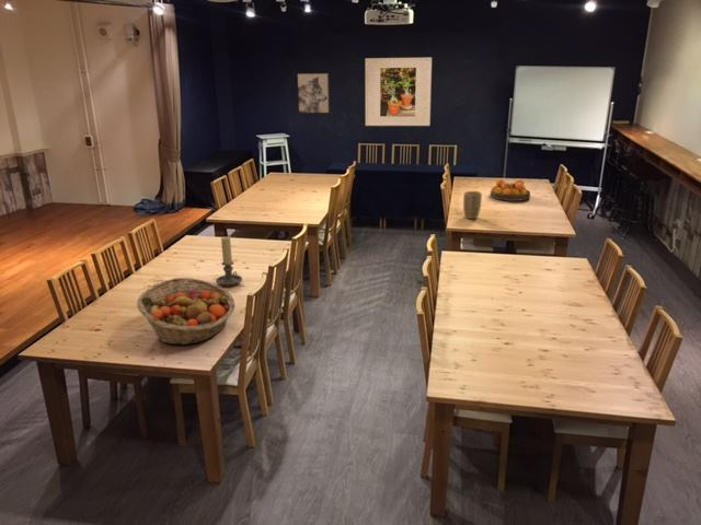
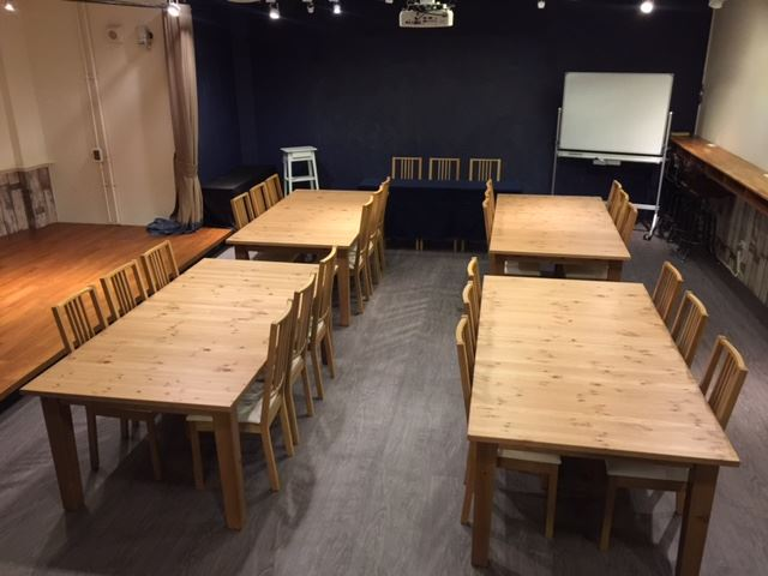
- candle holder [215,235,243,287]
- plant pot [462,190,483,220]
- fruit bowl [490,178,531,202]
- fruit basket [136,277,235,346]
- wall art [296,72,331,115]
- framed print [365,57,433,127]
